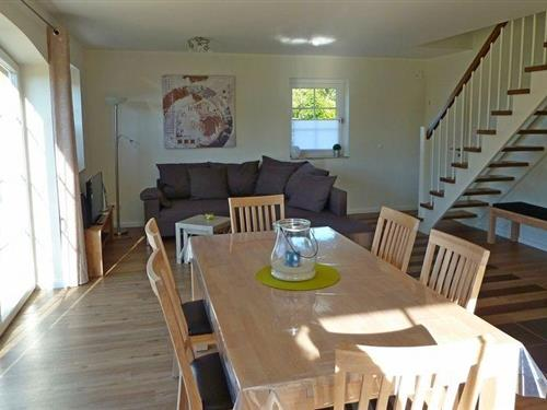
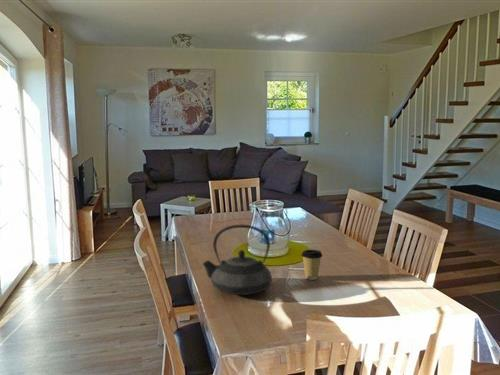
+ coffee cup [300,249,323,281]
+ teapot [202,224,273,296]
